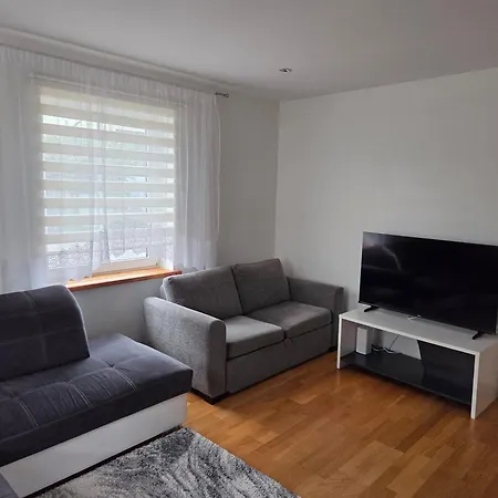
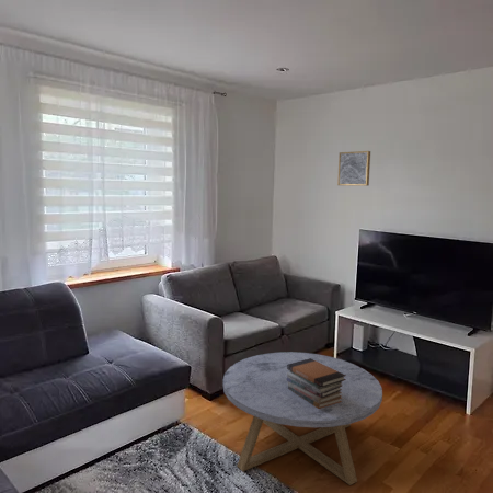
+ book stack [286,358,346,409]
+ coffee table [222,351,383,486]
+ wall art [336,150,371,187]
